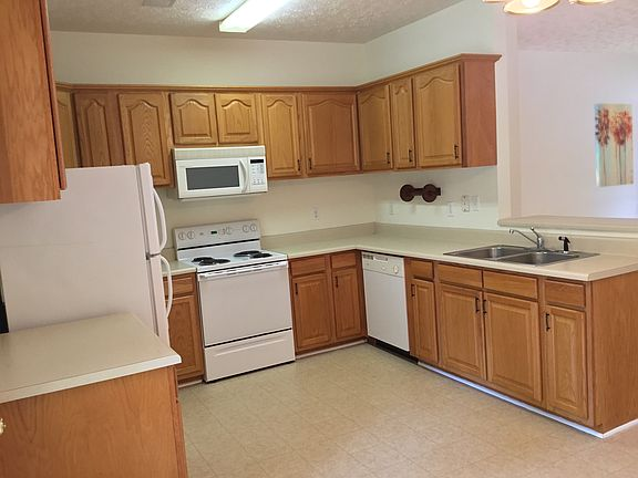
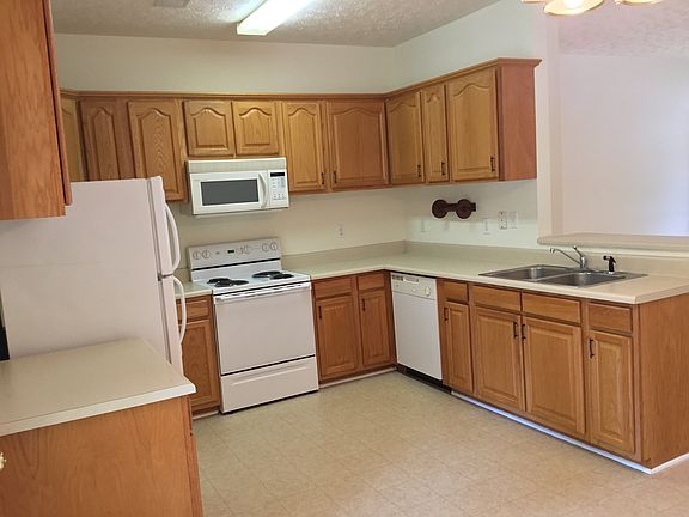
- wall art [594,103,635,188]
